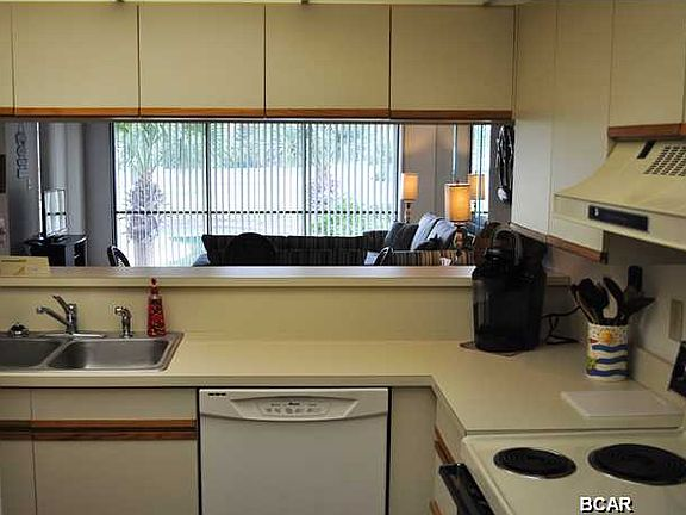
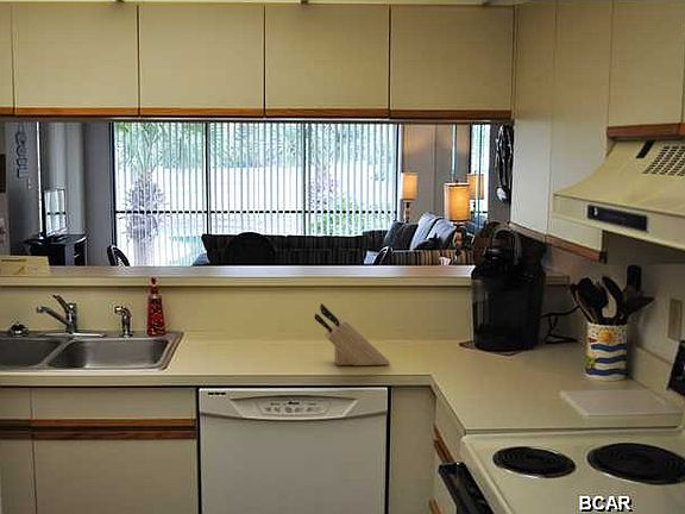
+ knife block [314,302,391,366]
